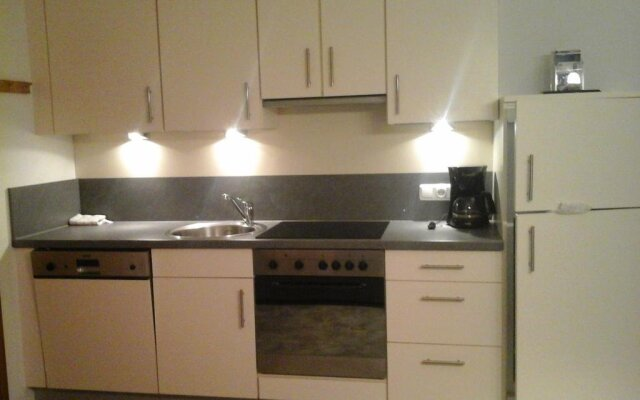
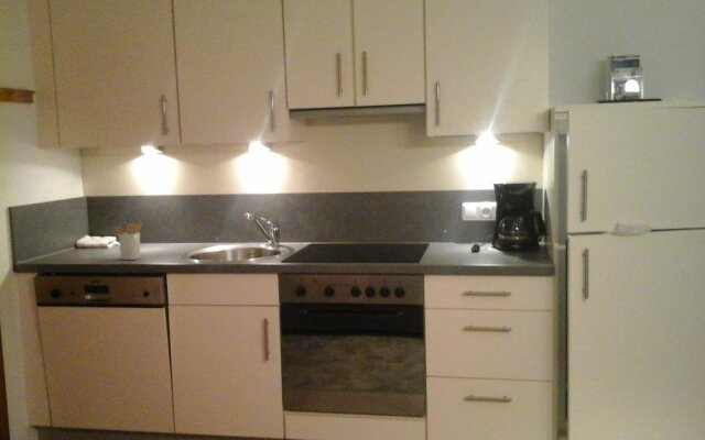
+ utensil holder [113,220,144,261]
